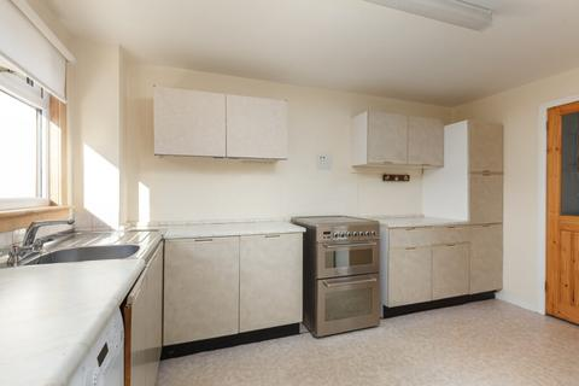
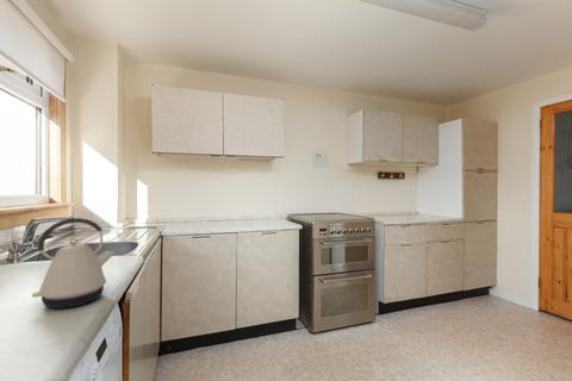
+ kettle [31,217,116,310]
